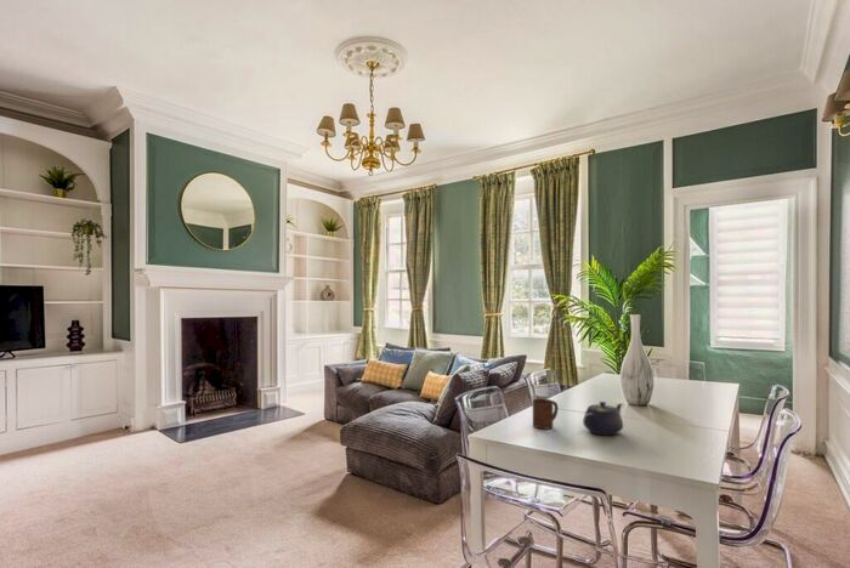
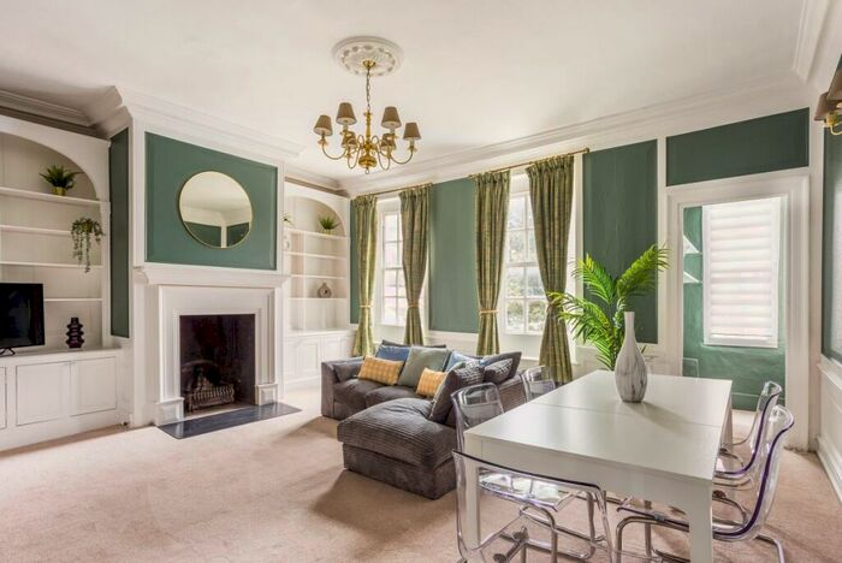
- teapot [582,401,624,437]
- cup [532,397,560,430]
